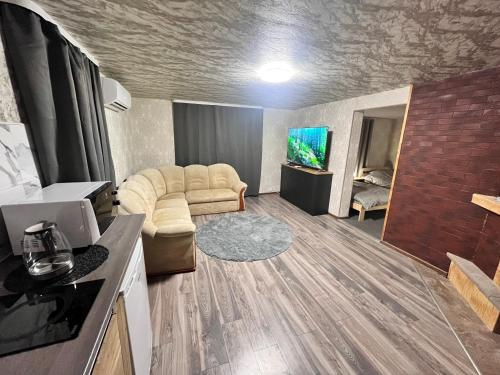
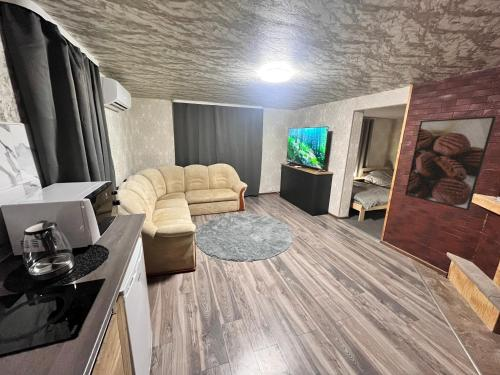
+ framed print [404,115,497,211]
